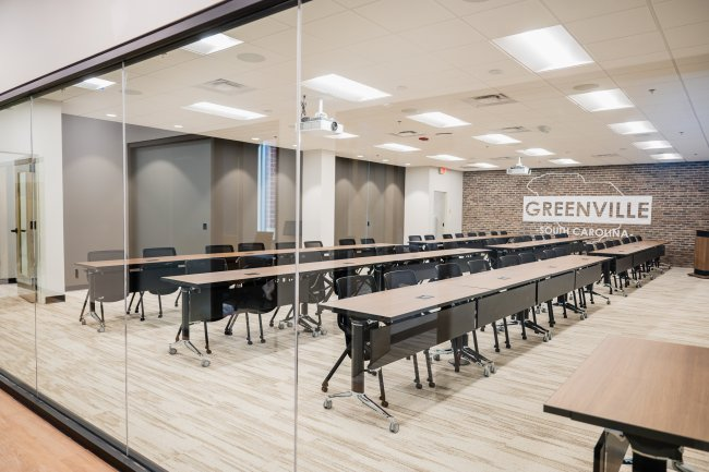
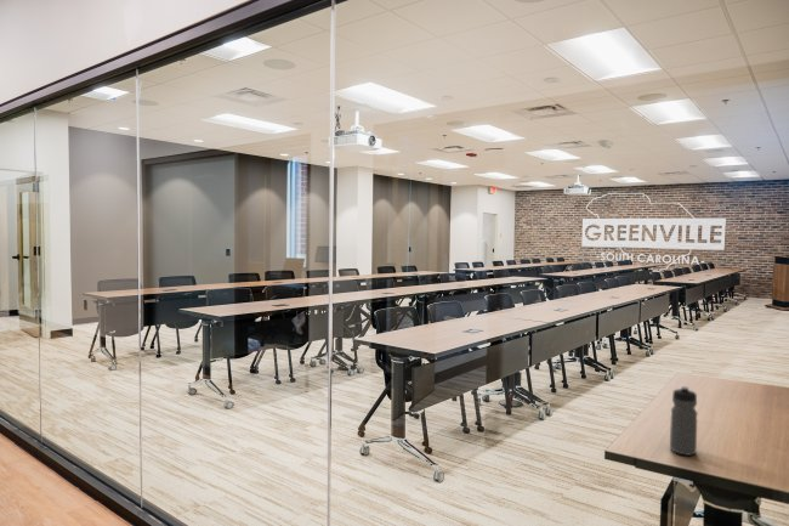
+ water bottle [669,385,699,457]
